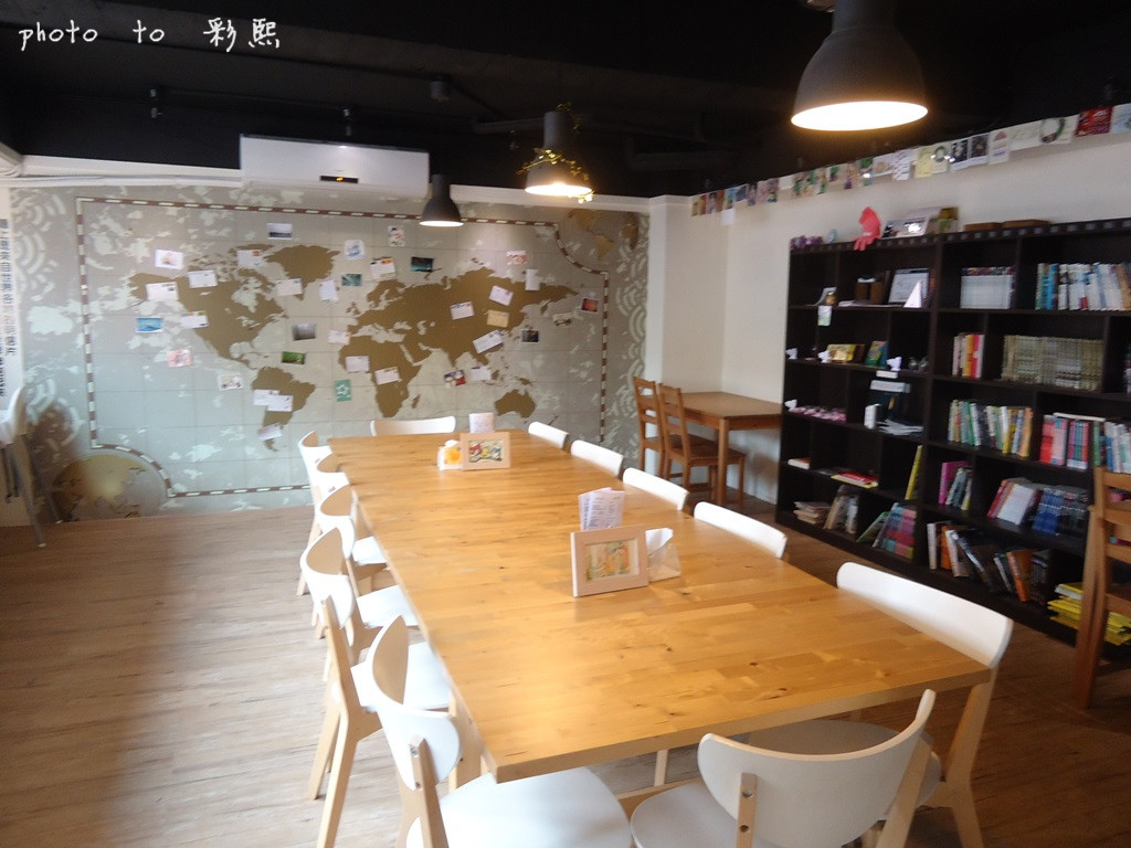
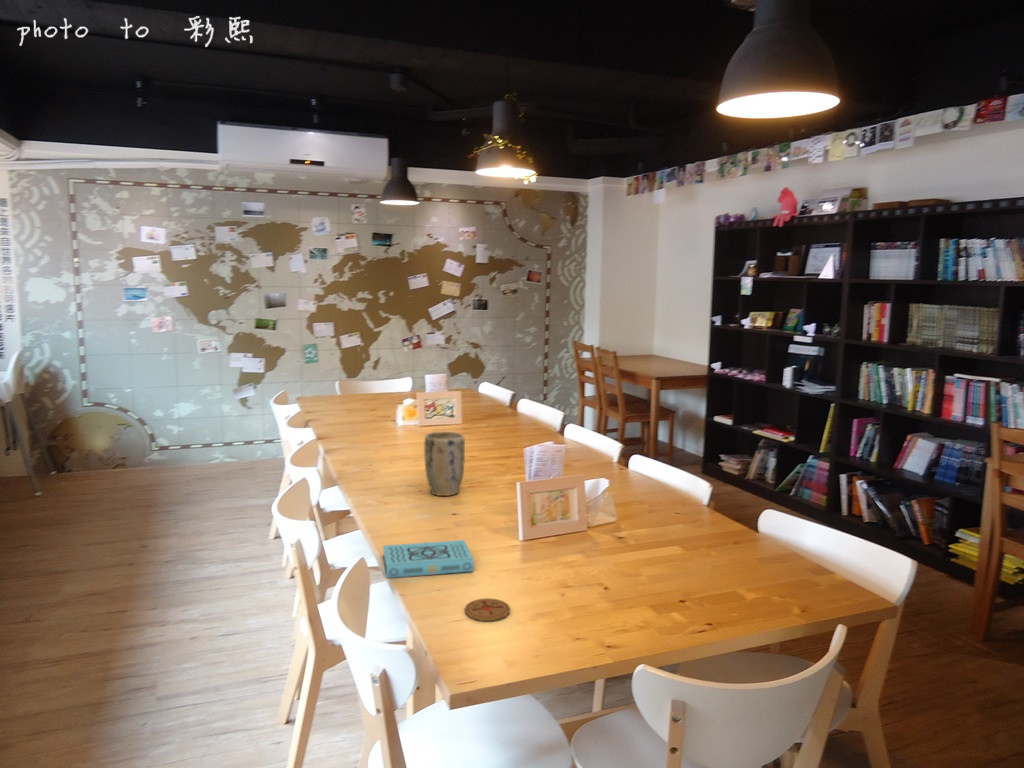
+ coaster [464,597,511,622]
+ plant pot [423,431,466,497]
+ book [382,539,475,579]
